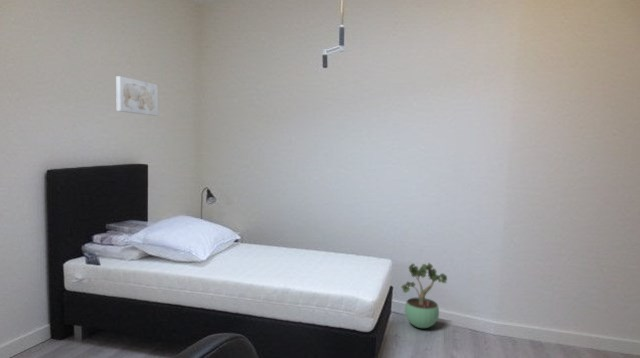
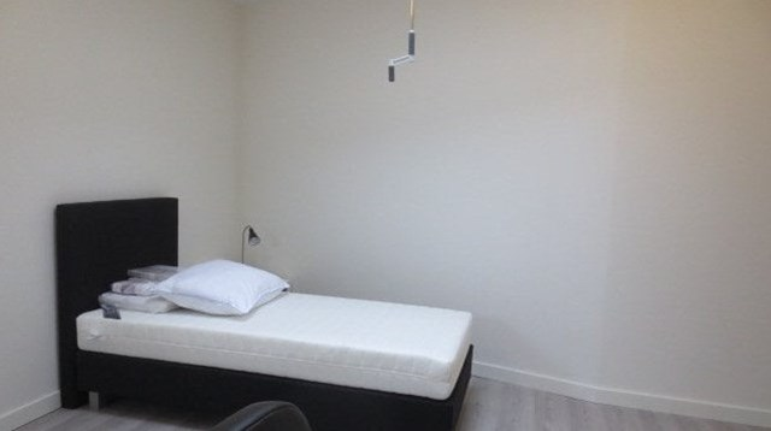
- wall art [115,75,159,117]
- potted plant [401,262,448,329]
